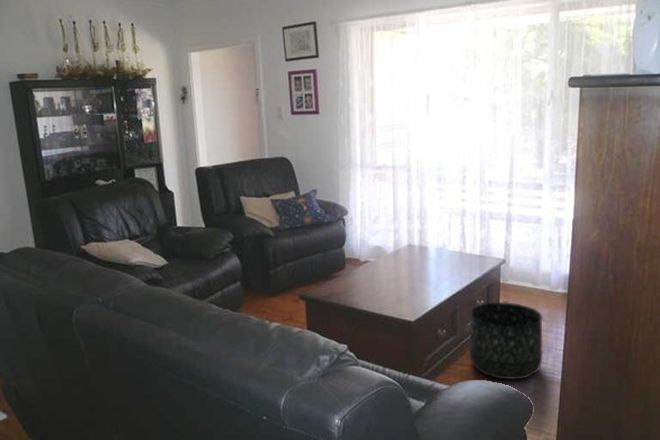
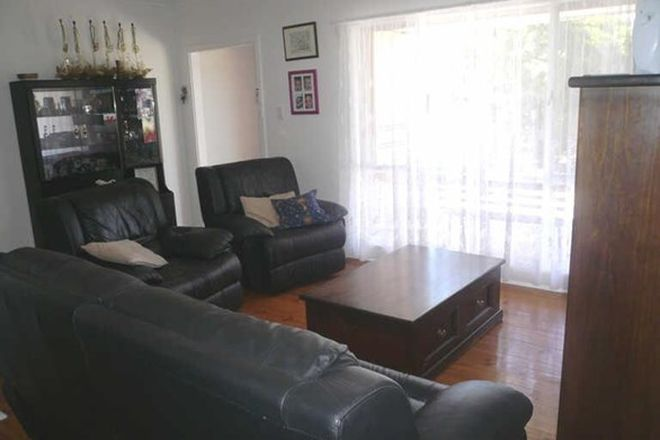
- basket [468,301,543,381]
